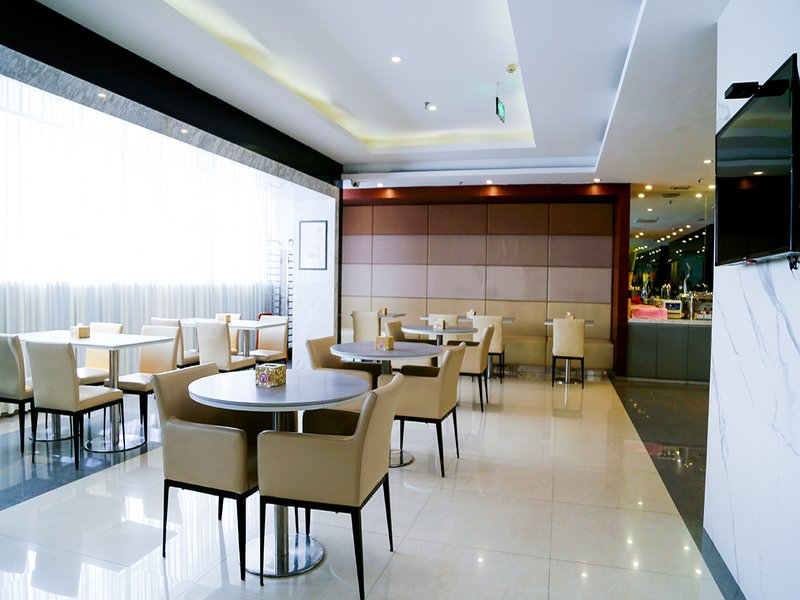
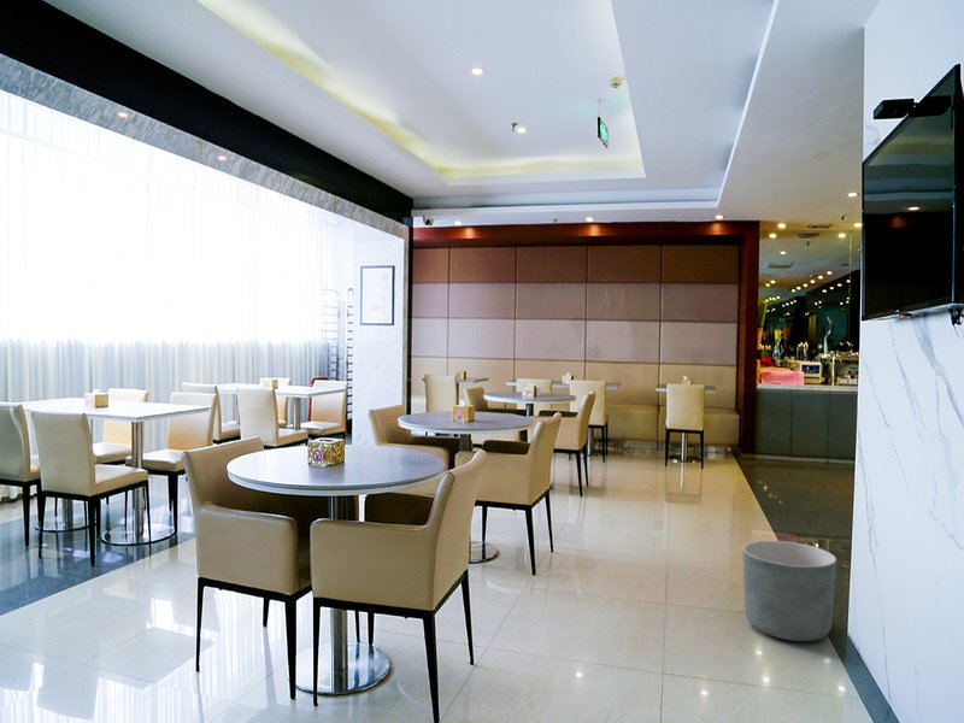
+ planter [741,540,837,642]
